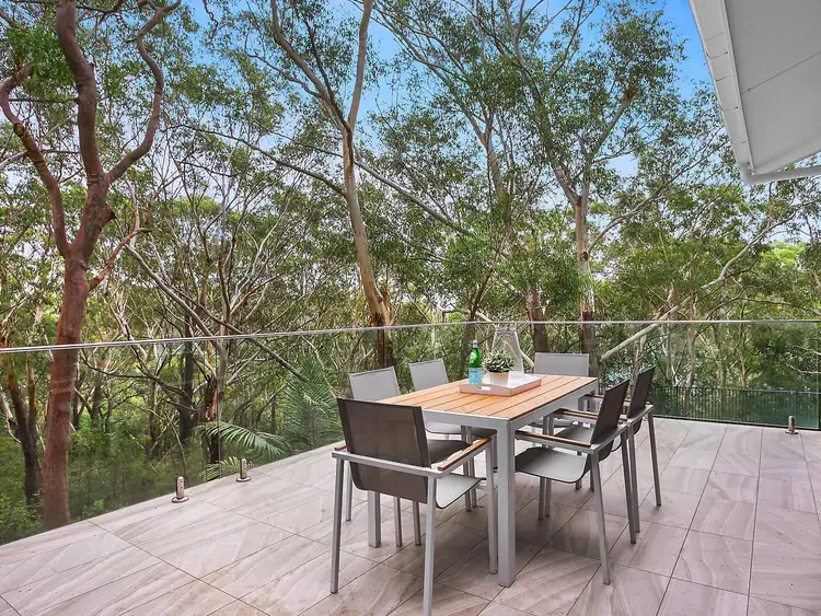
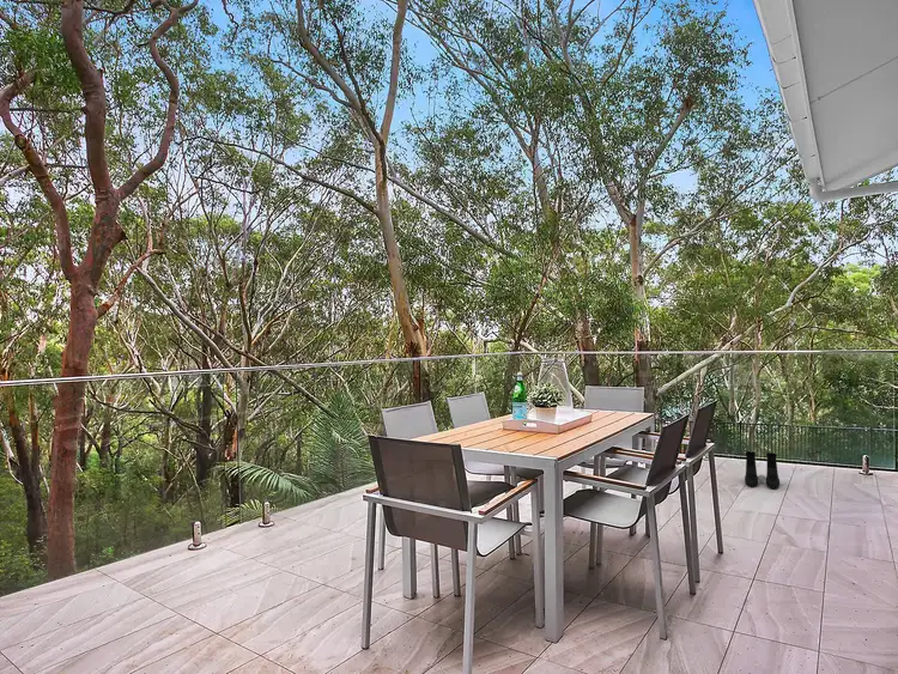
+ boots [744,450,781,491]
